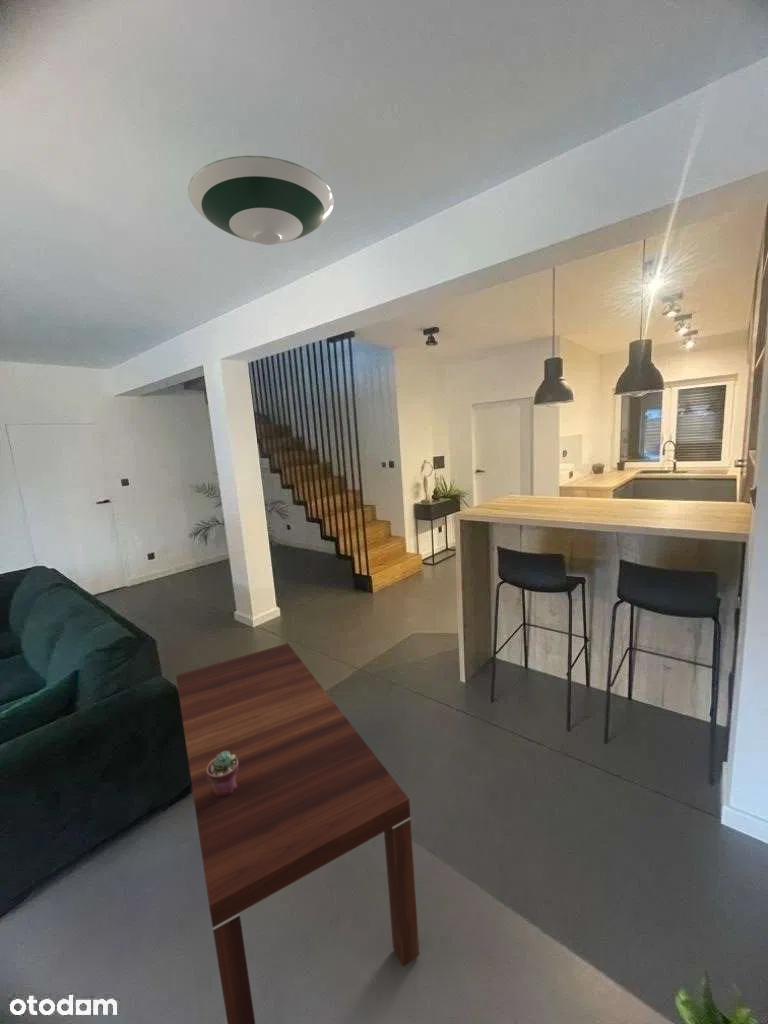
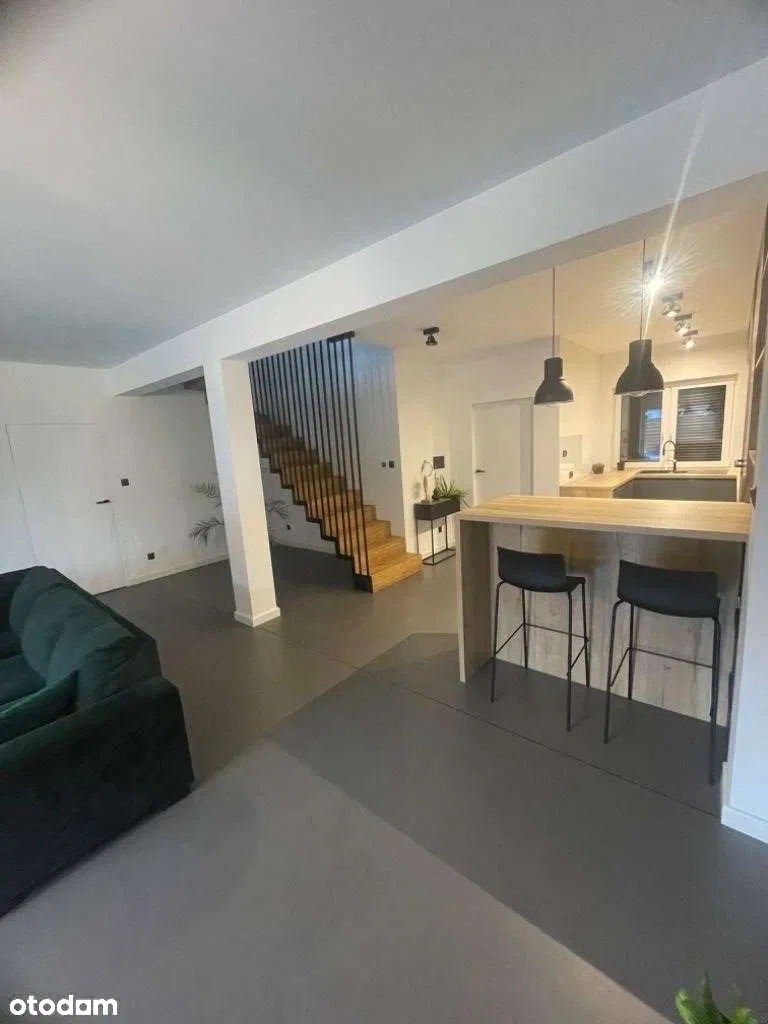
- coffee table [175,642,420,1024]
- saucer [187,155,335,246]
- potted succulent [207,751,238,797]
